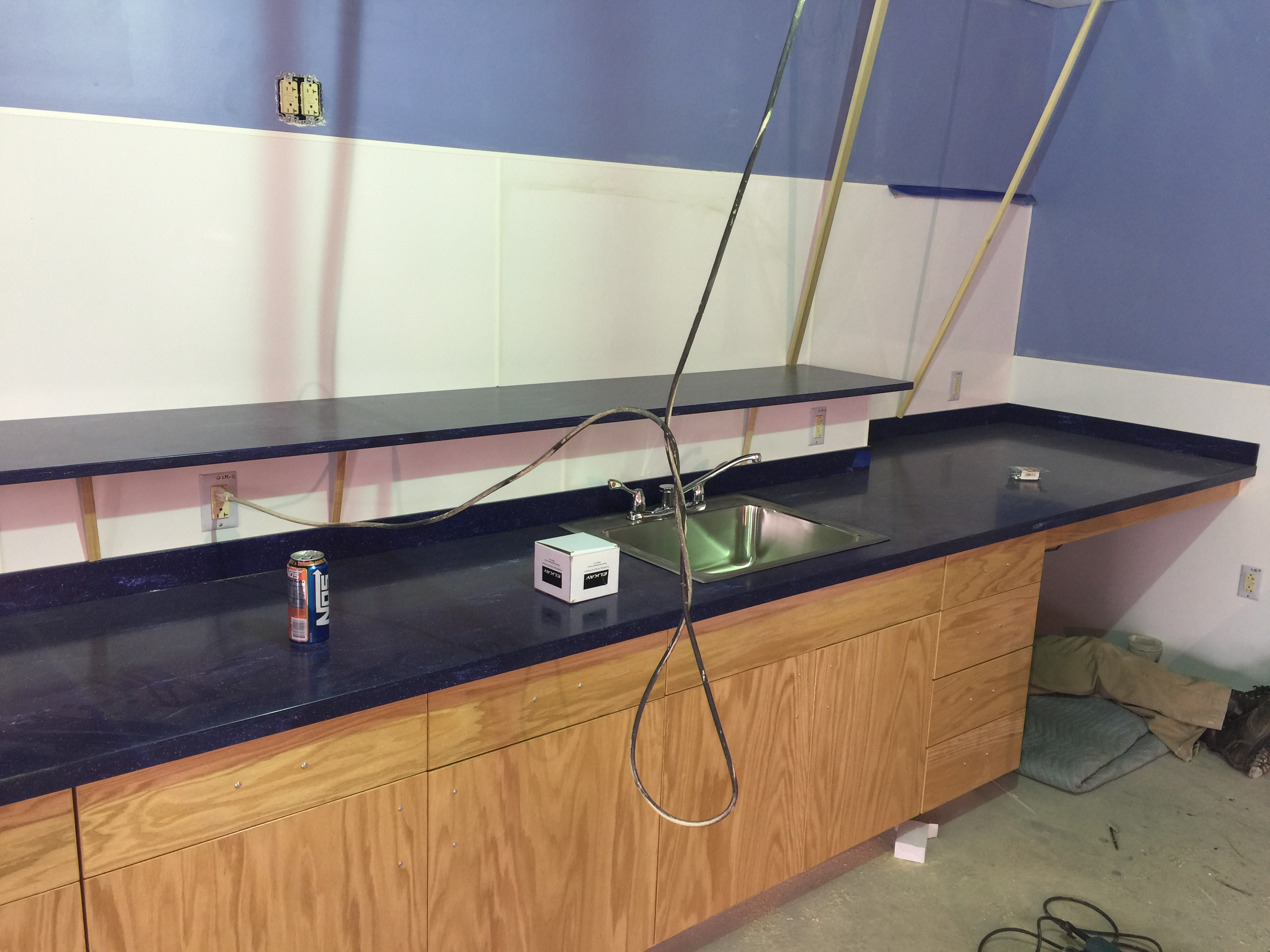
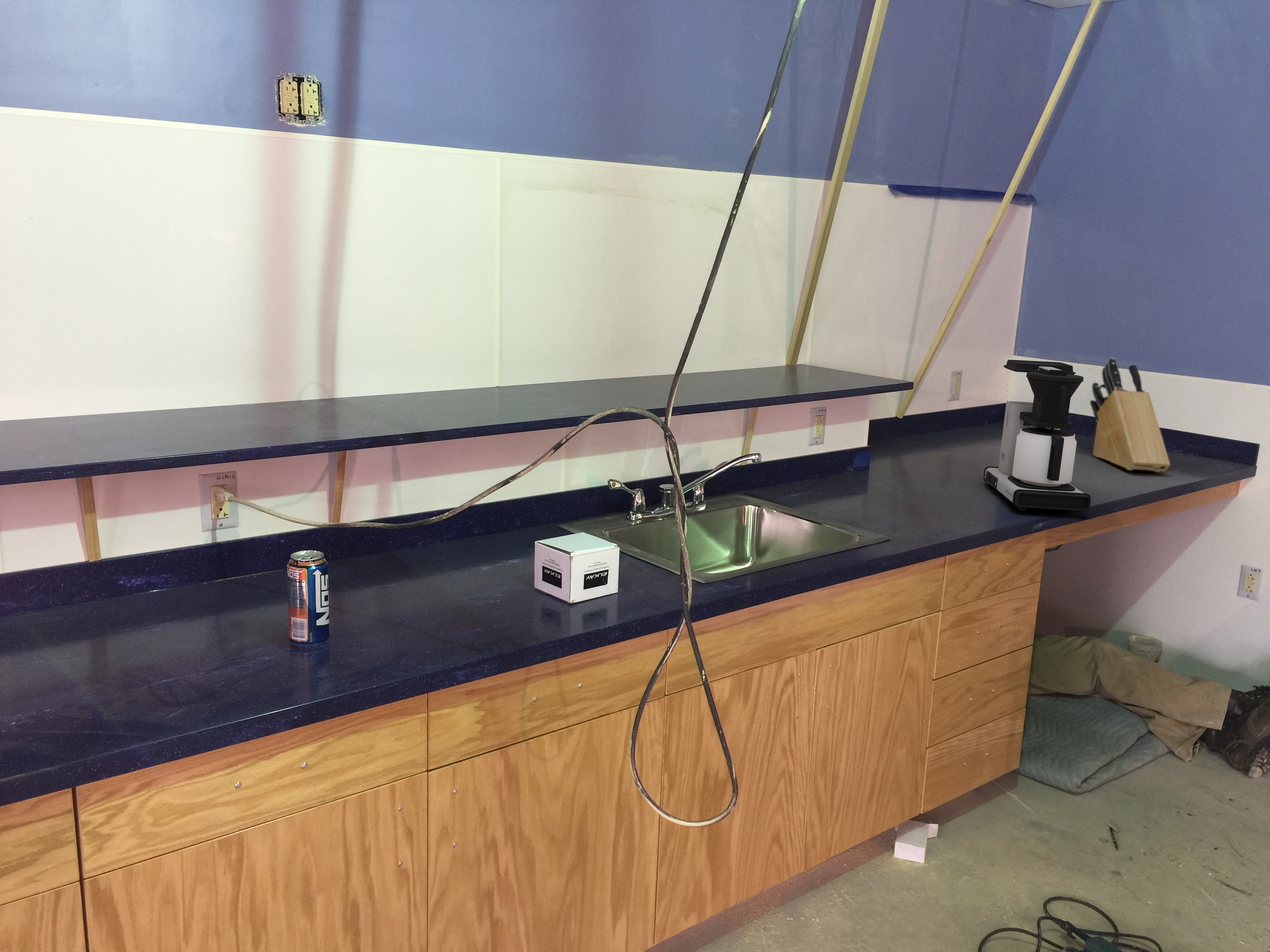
+ knife block [1089,357,1171,472]
+ coffee maker [983,359,1091,514]
